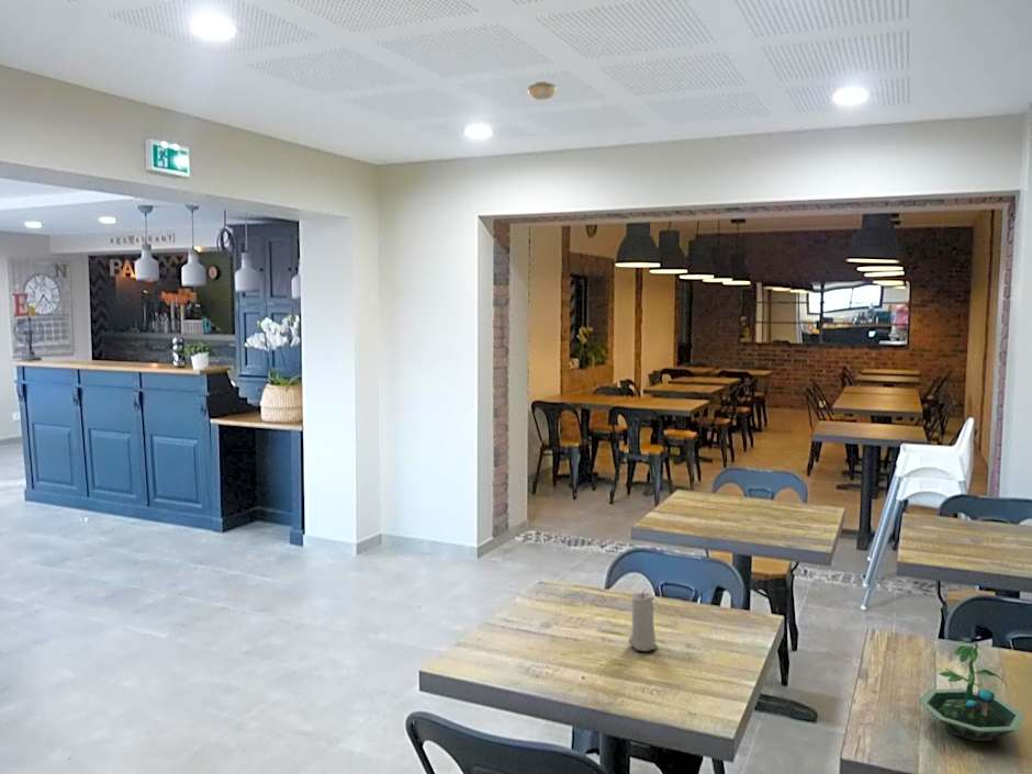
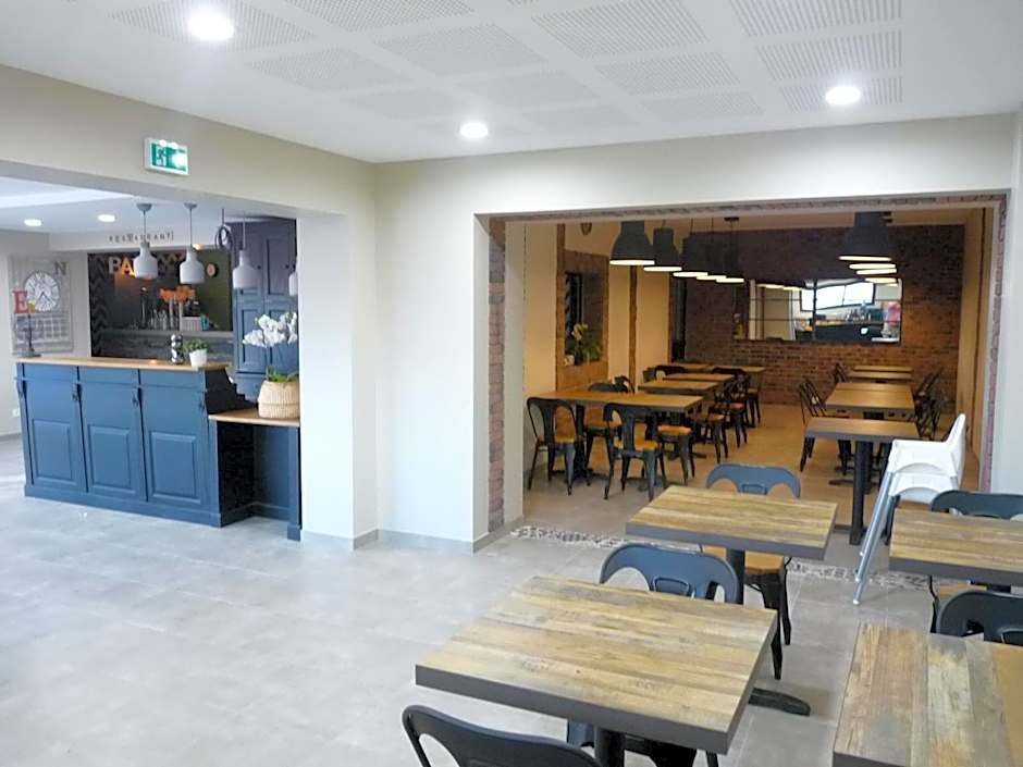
- candle [628,588,659,652]
- smoke detector [526,81,558,101]
- terrarium [918,637,1027,742]
